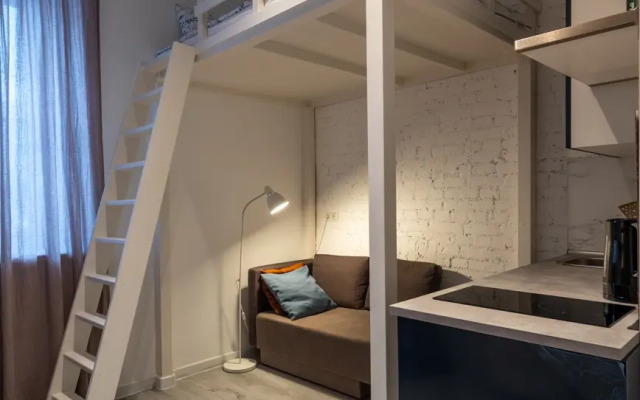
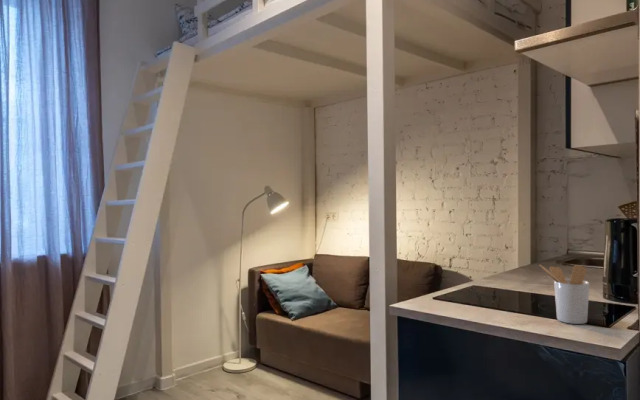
+ utensil holder [539,264,590,325]
